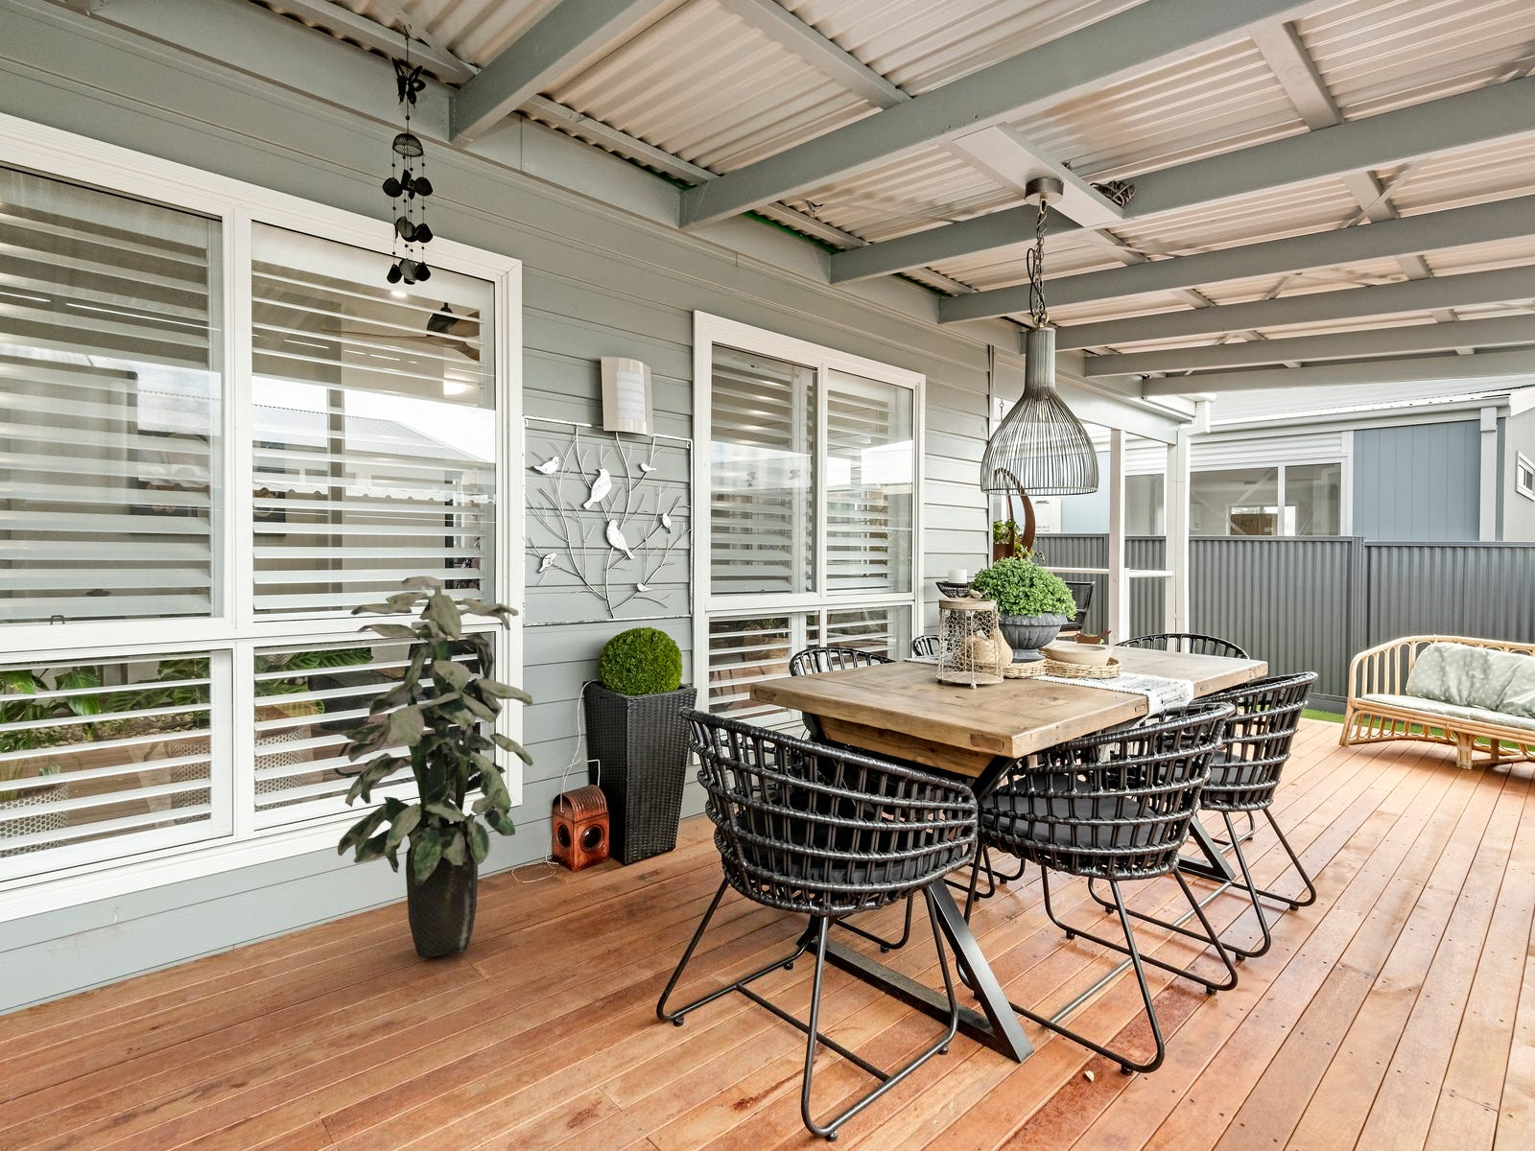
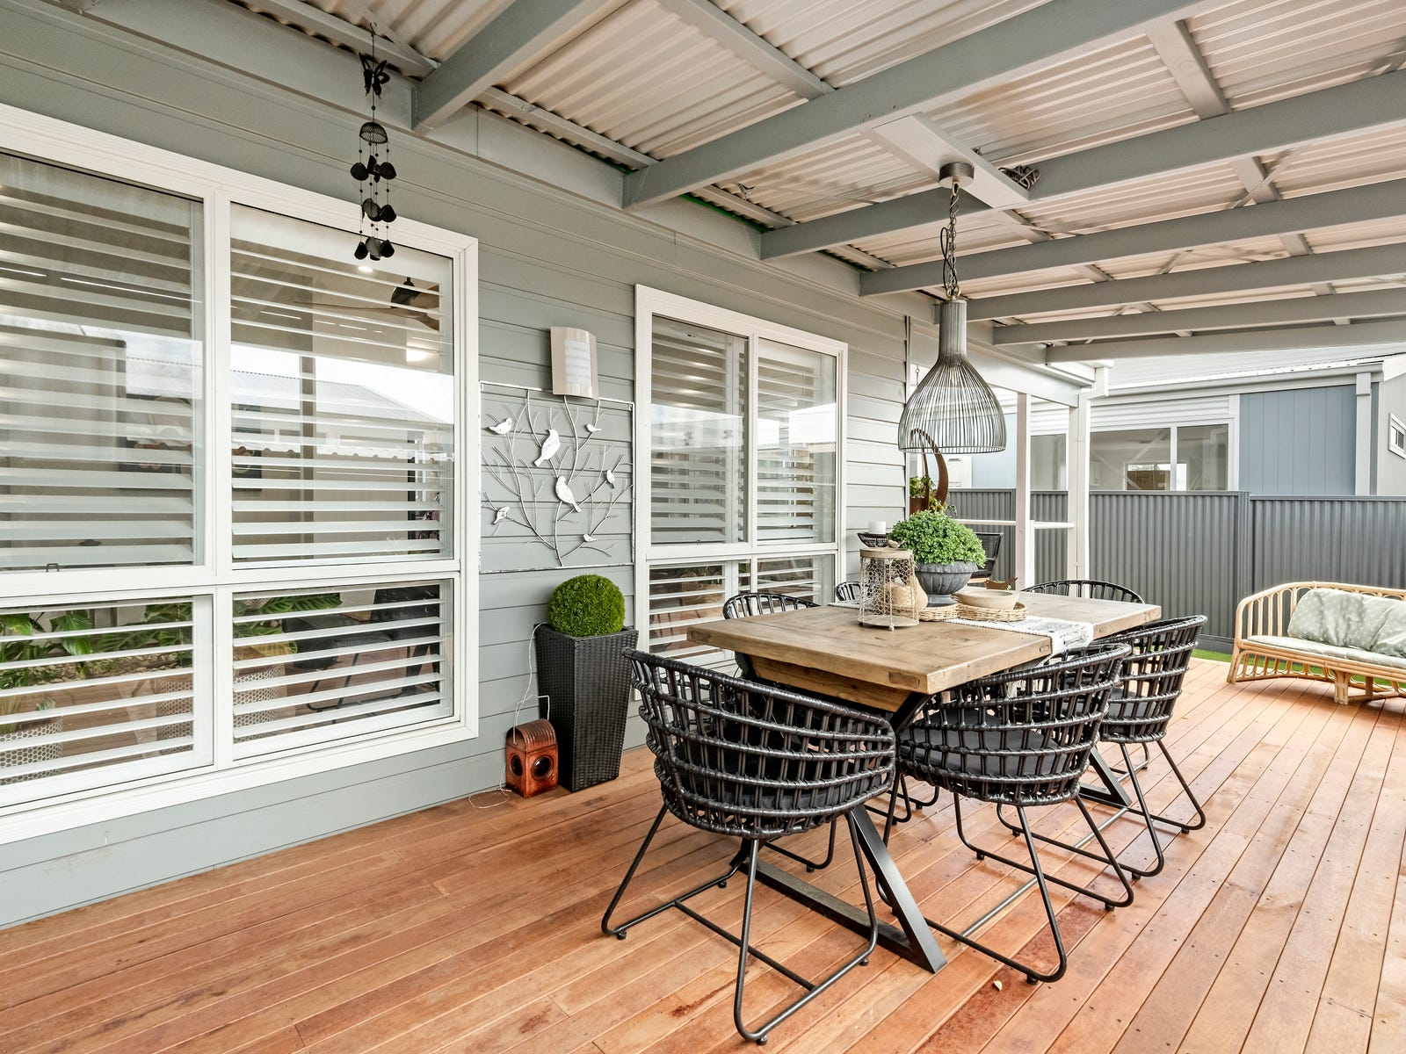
- indoor plant [337,576,534,959]
